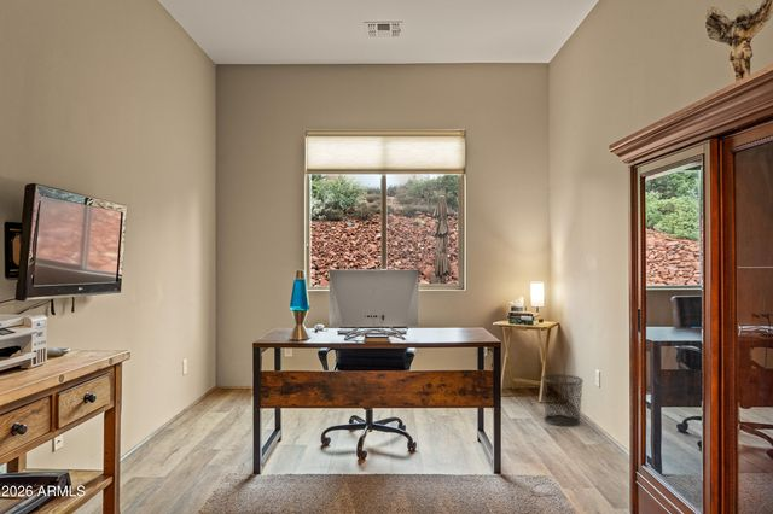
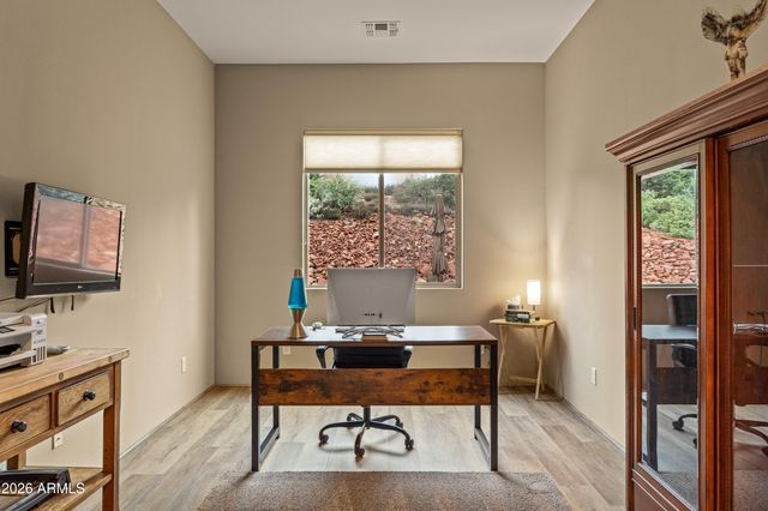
- waste bin [540,373,585,427]
